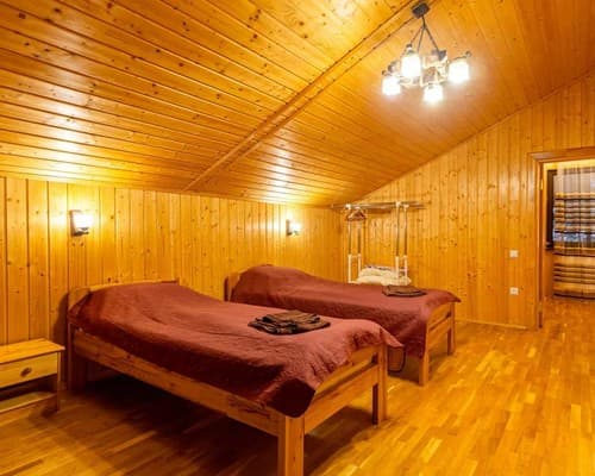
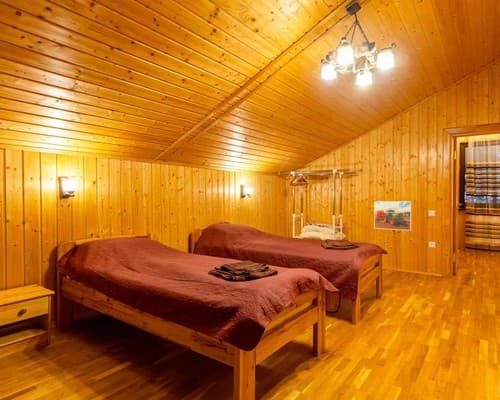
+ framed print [373,200,412,231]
